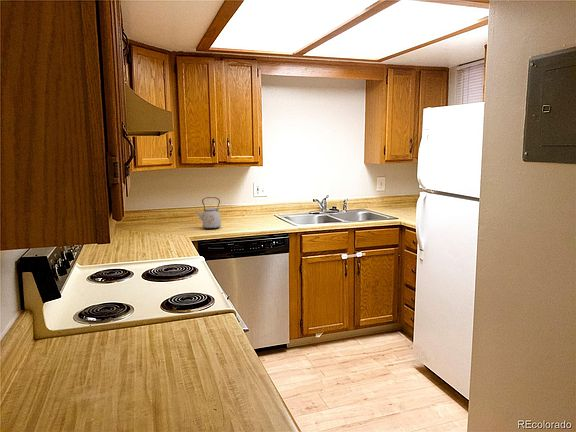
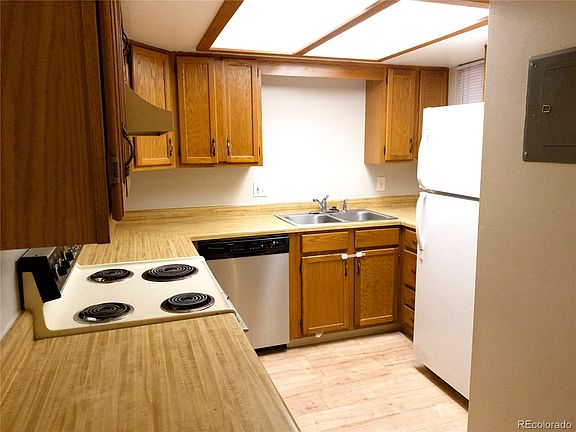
- kettle [195,196,222,230]
